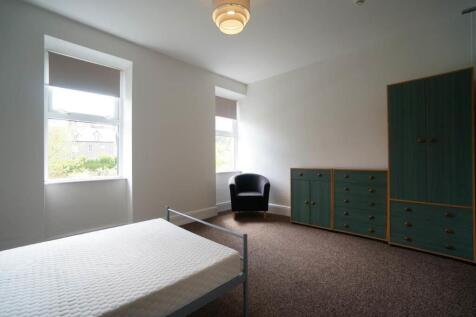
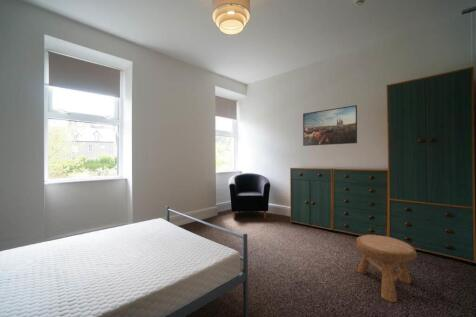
+ stool [355,234,418,303]
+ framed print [302,104,358,147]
